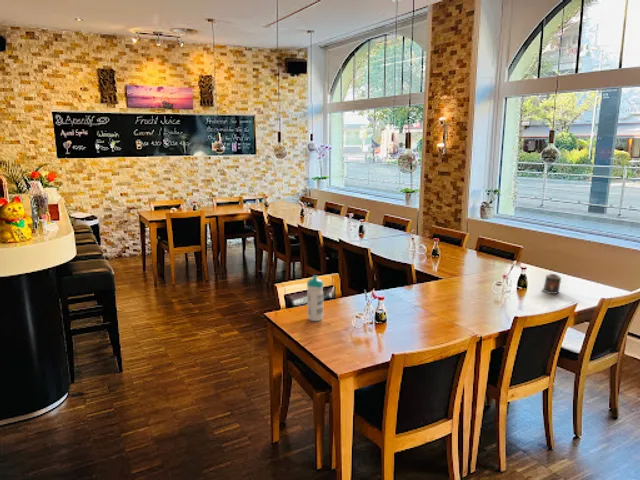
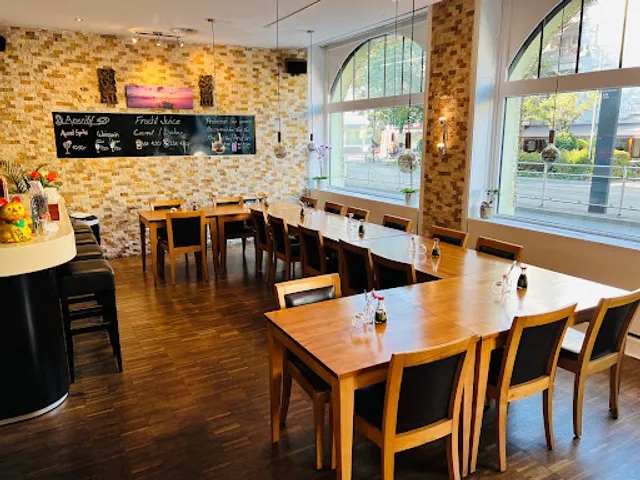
- candle [540,273,562,295]
- water bottle [306,274,324,322]
